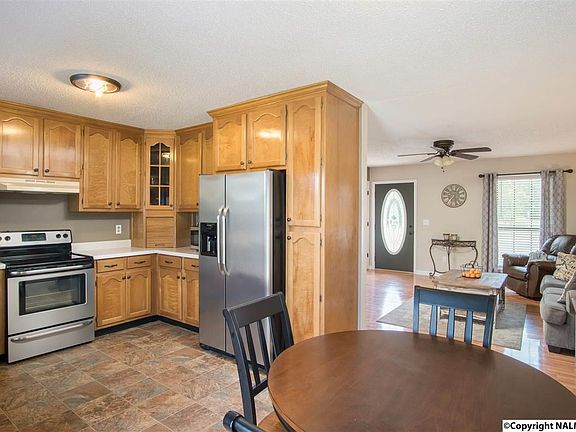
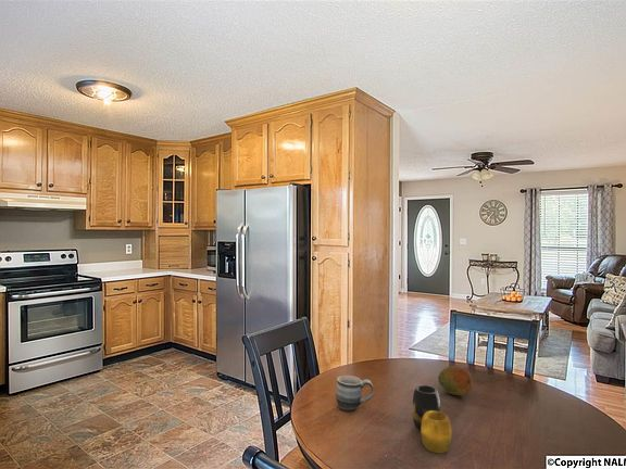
+ fruit [437,365,474,396]
+ vase [412,384,452,454]
+ mug [335,375,374,413]
